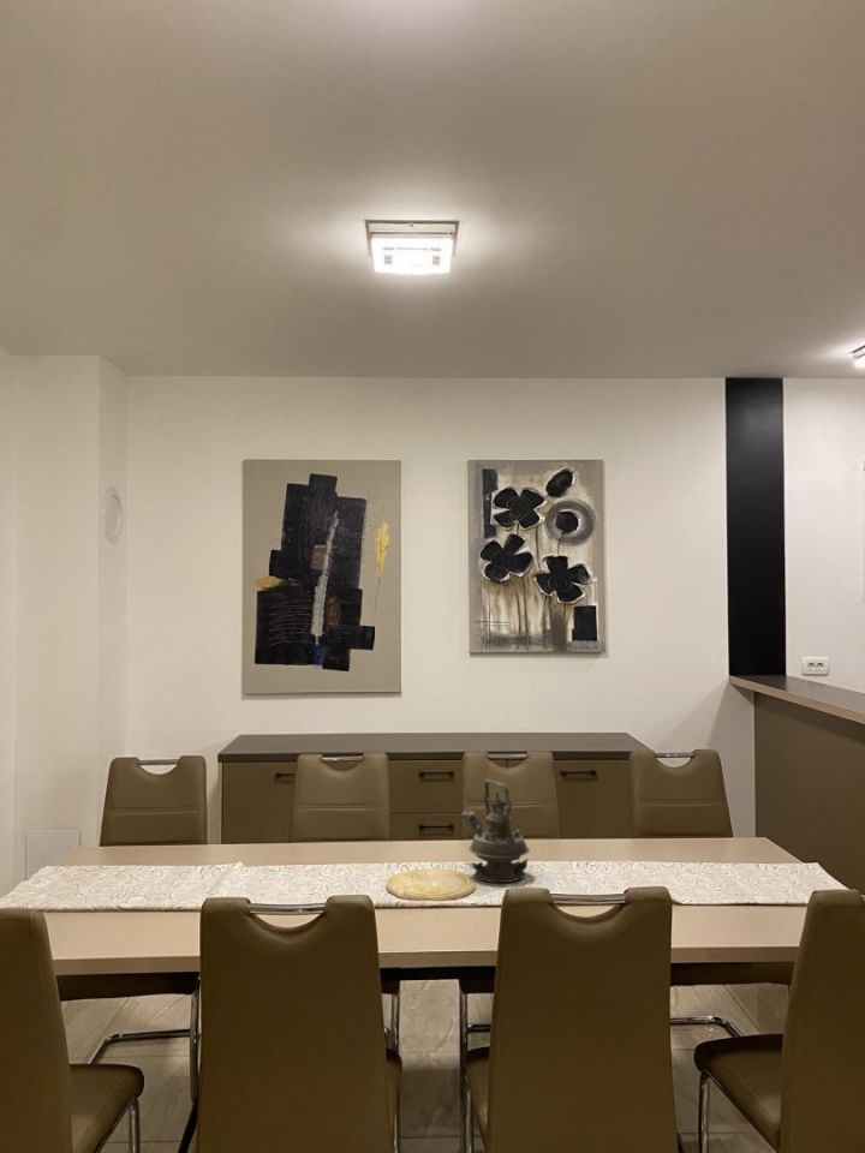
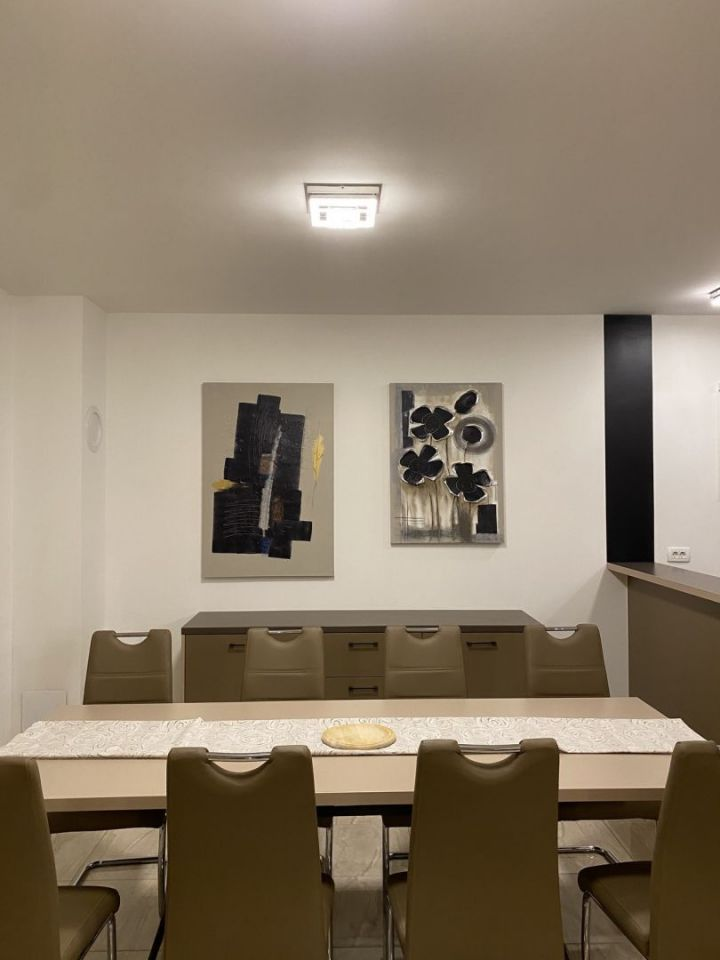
- teapot [459,777,531,884]
